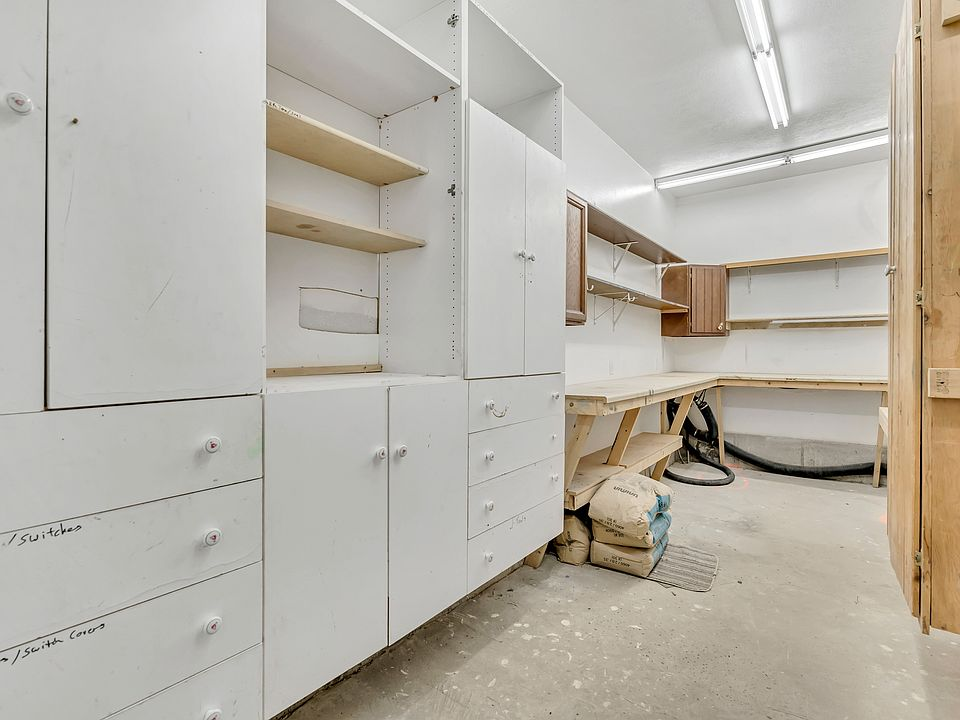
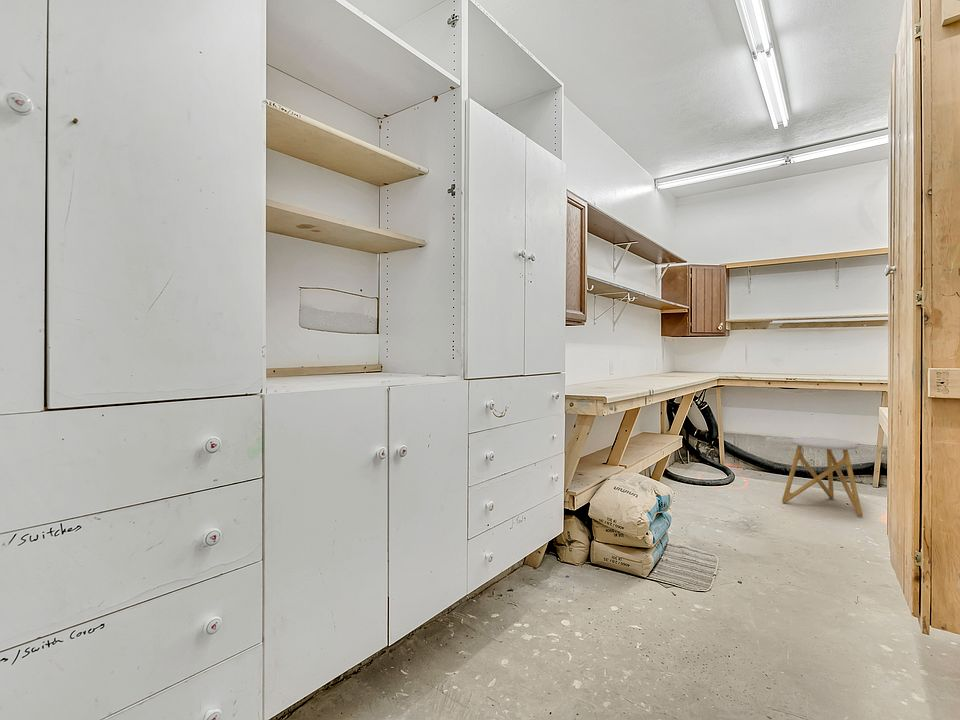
+ stool [781,436,864,518]
